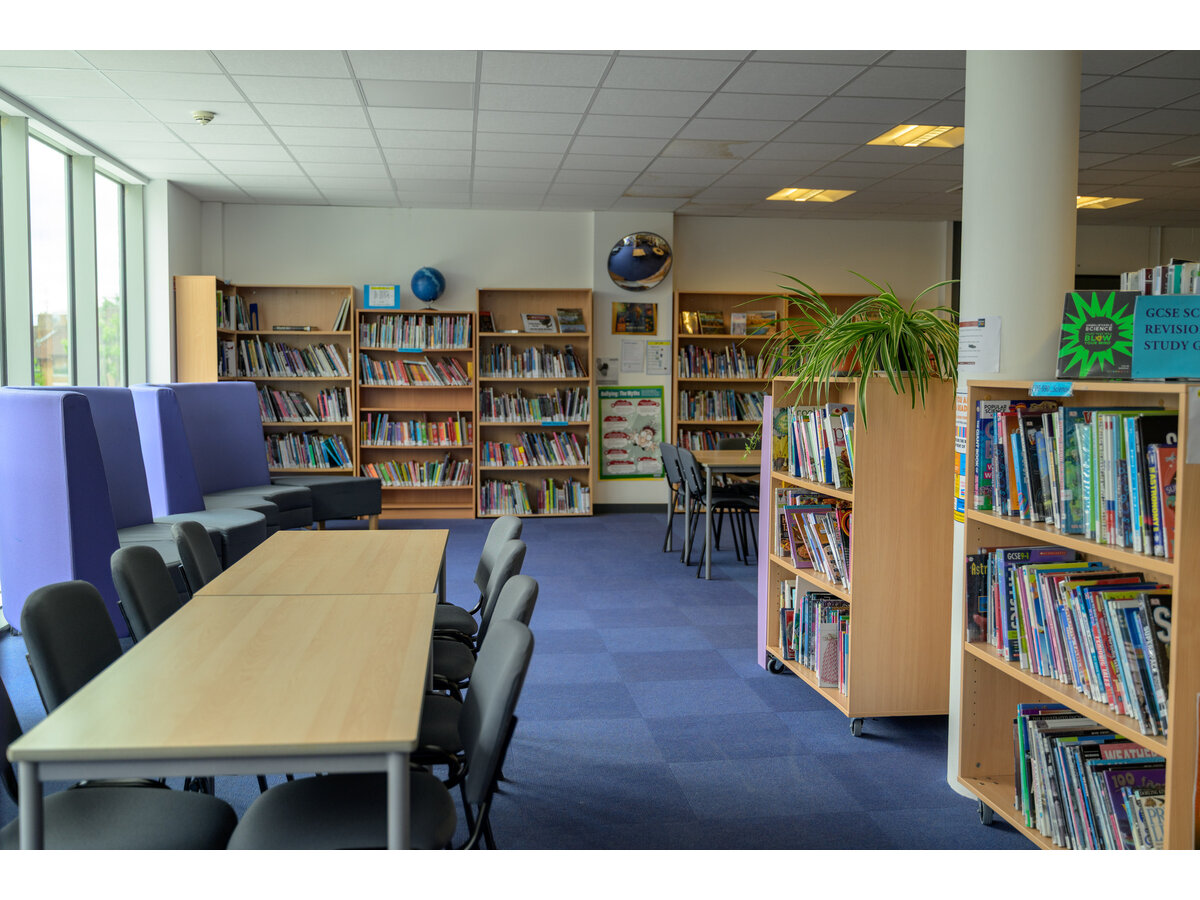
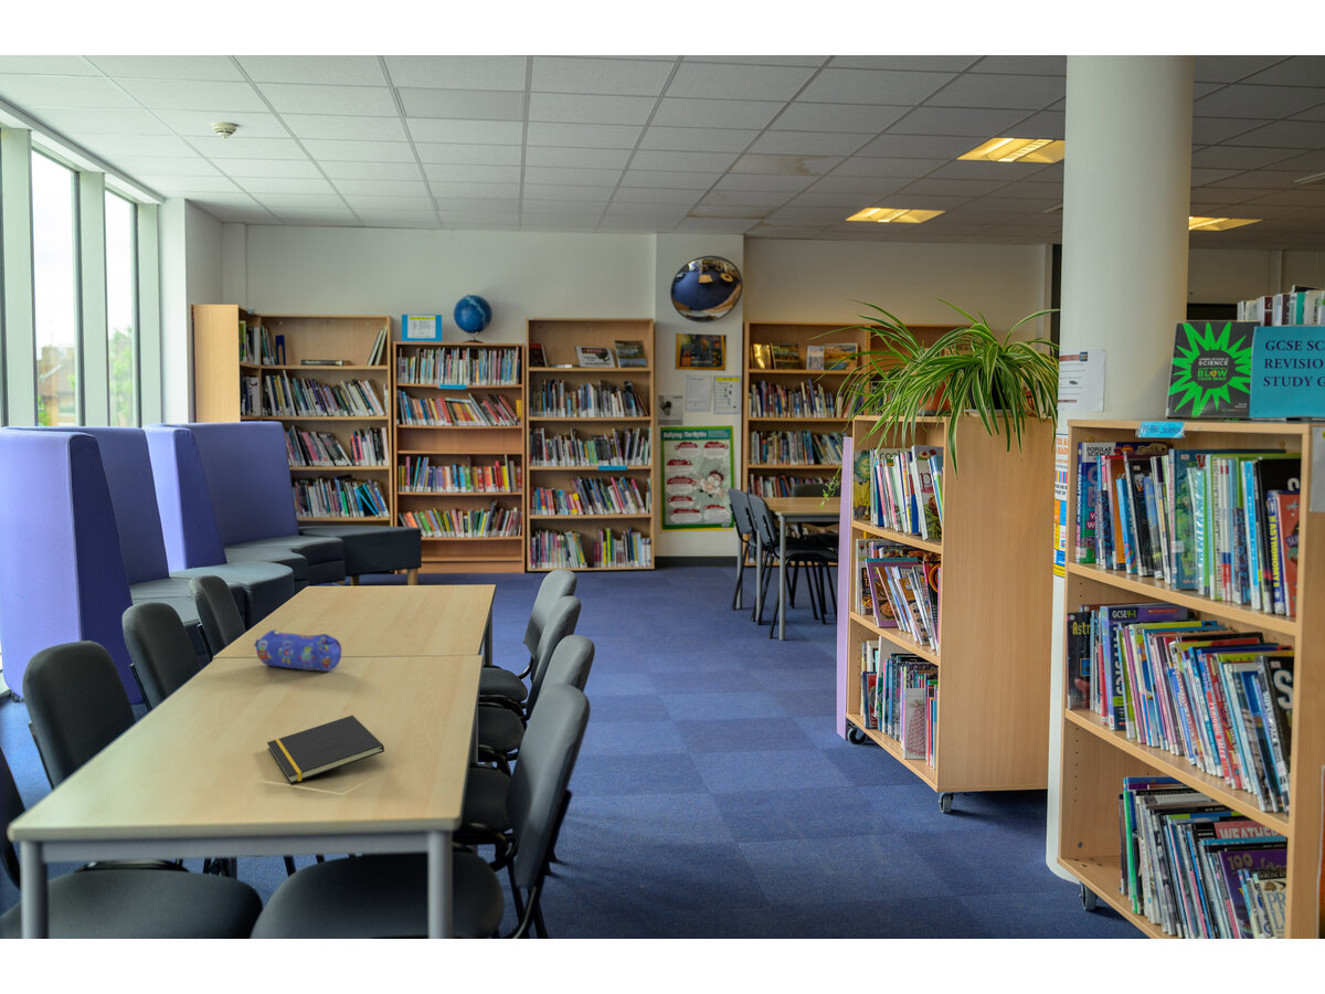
+ pencil case [252,627,342,672]
+ notepad [266,715,385,784]
